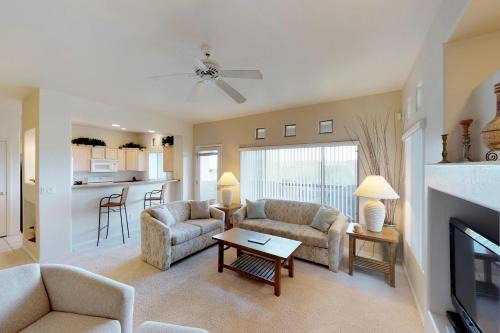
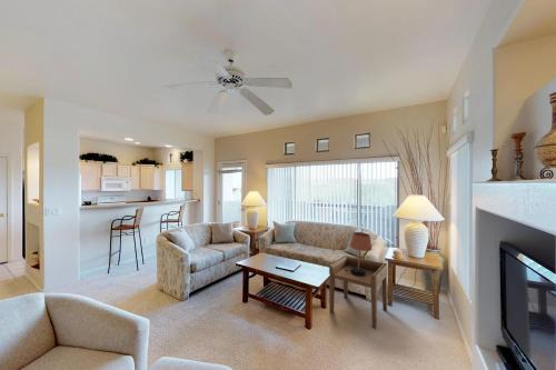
+ side table [328,254,388,330]
+ table lamp [345,230,373,276]
